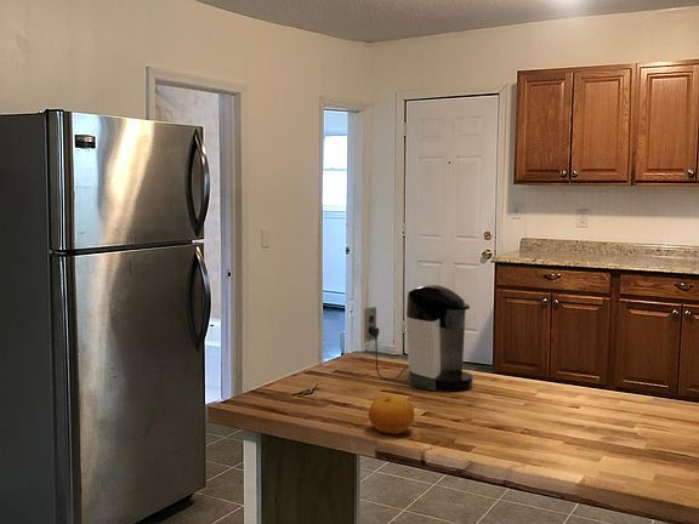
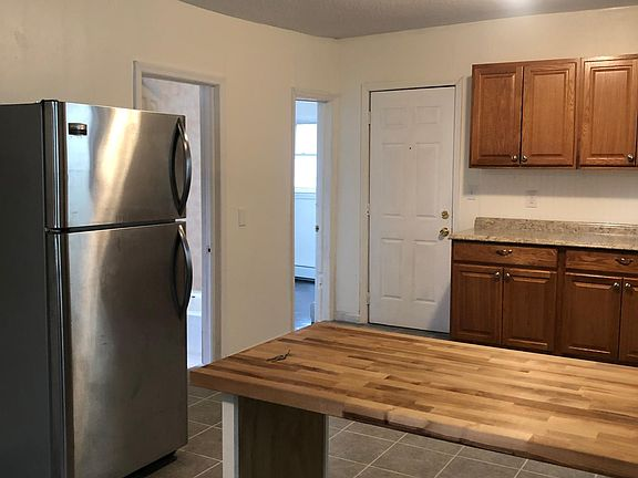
- coffee maker [363,284,474,393]
- fruit [368,394,415,435]
